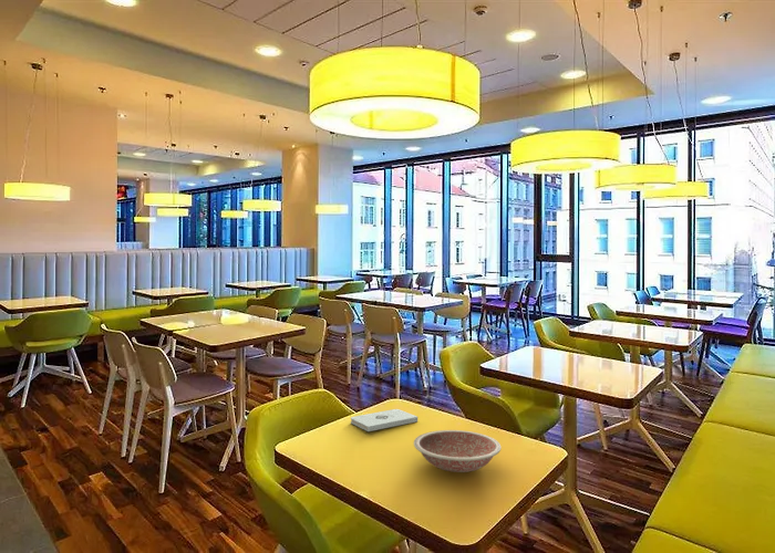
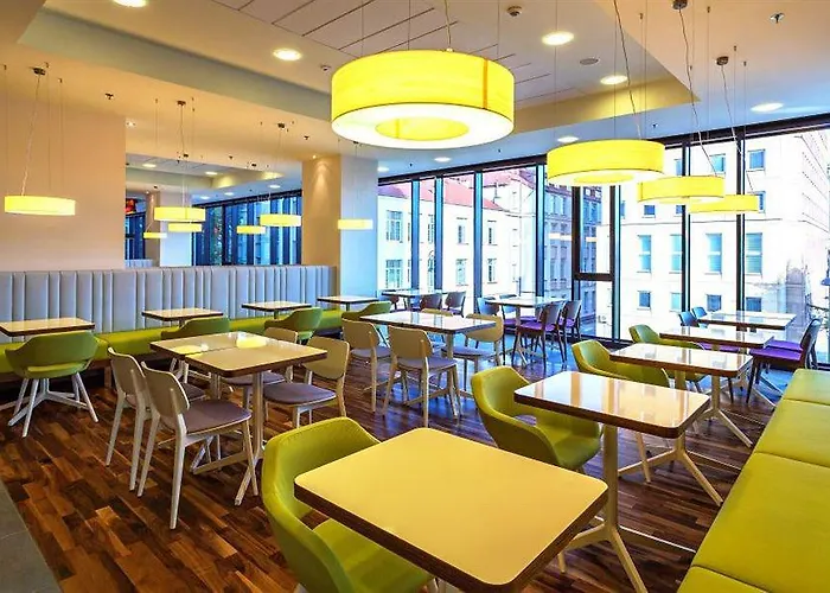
- bowl [413,429,502,473]
- notepad [350,408,418,432]
